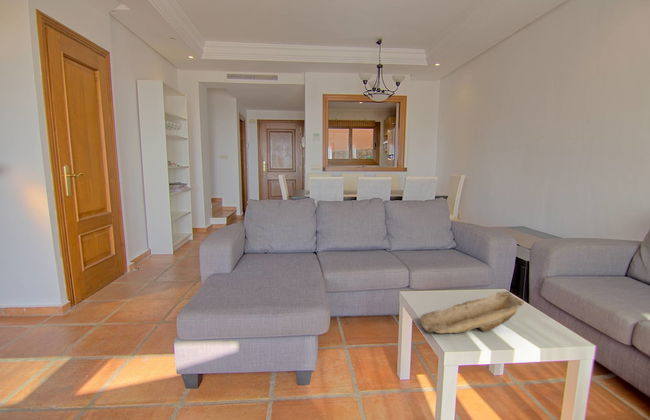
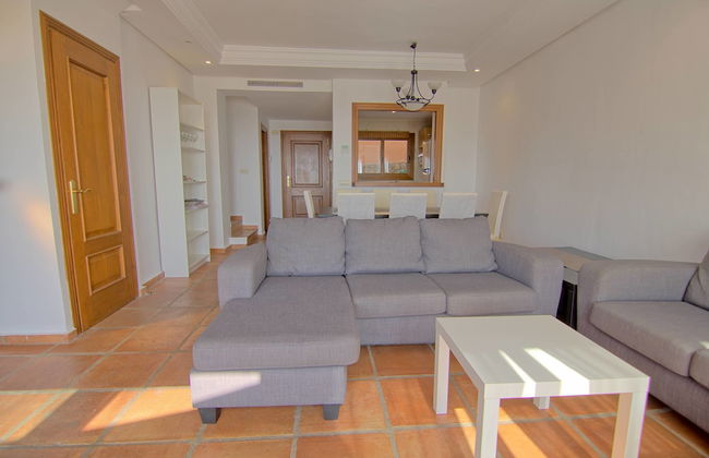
- decorative bowl [419,290,525,335]
